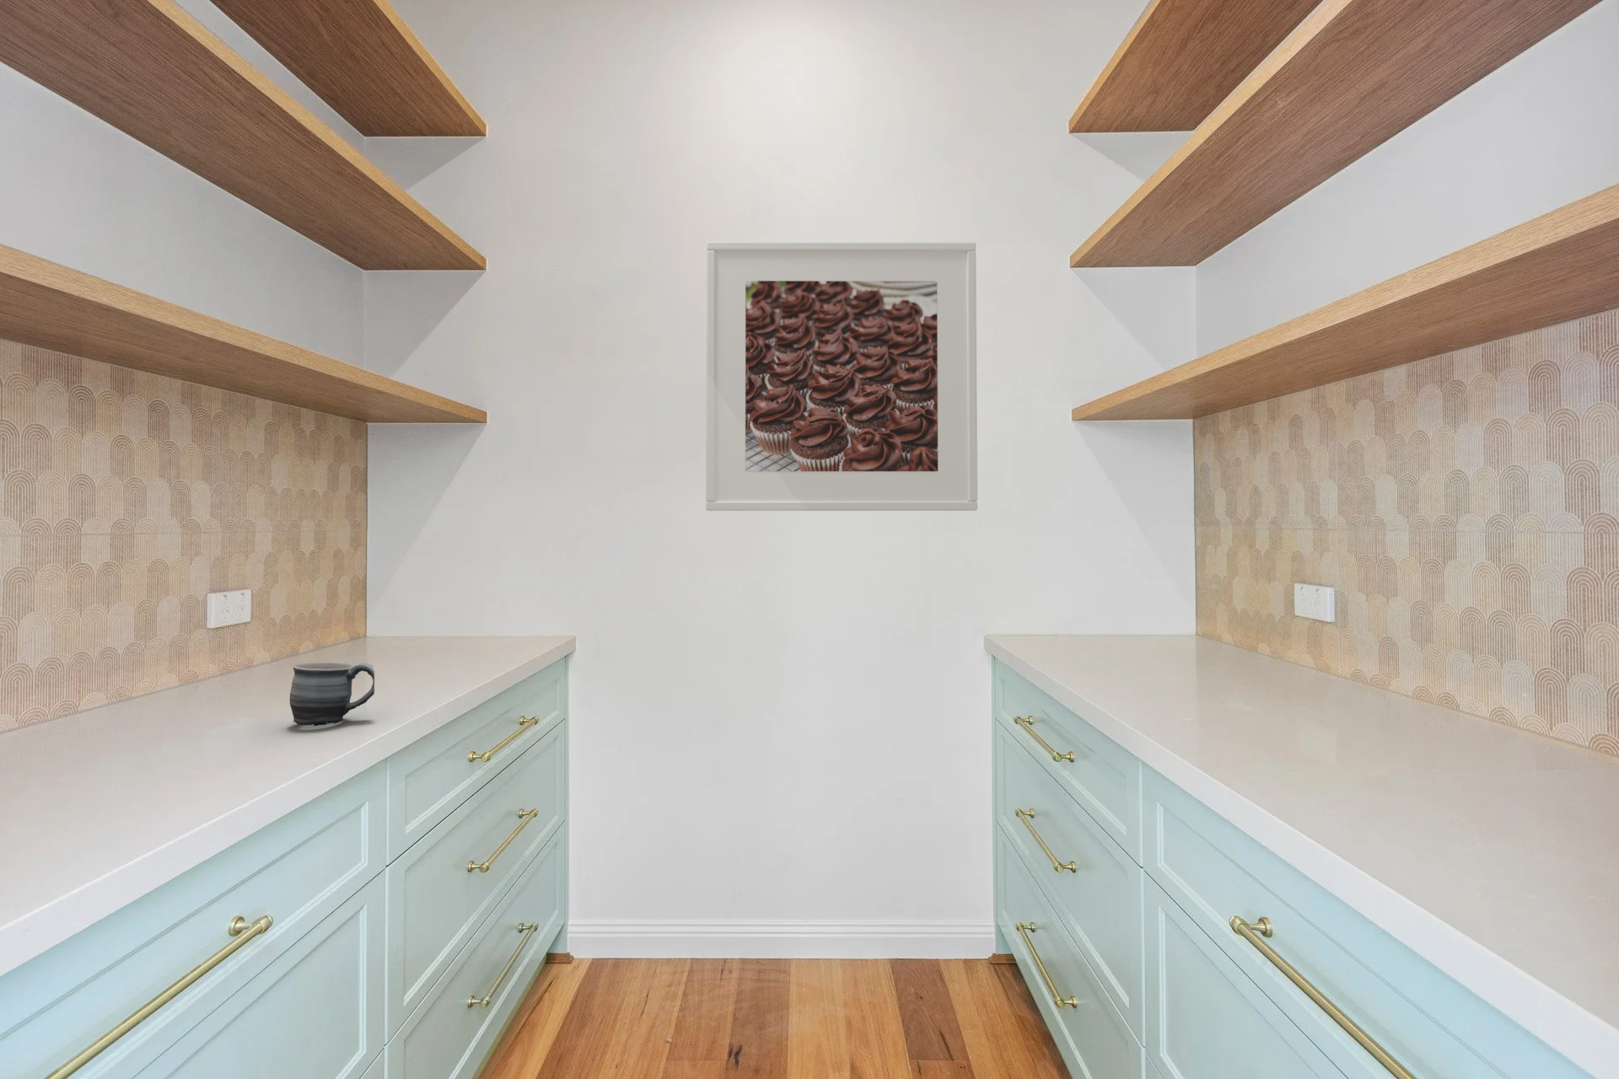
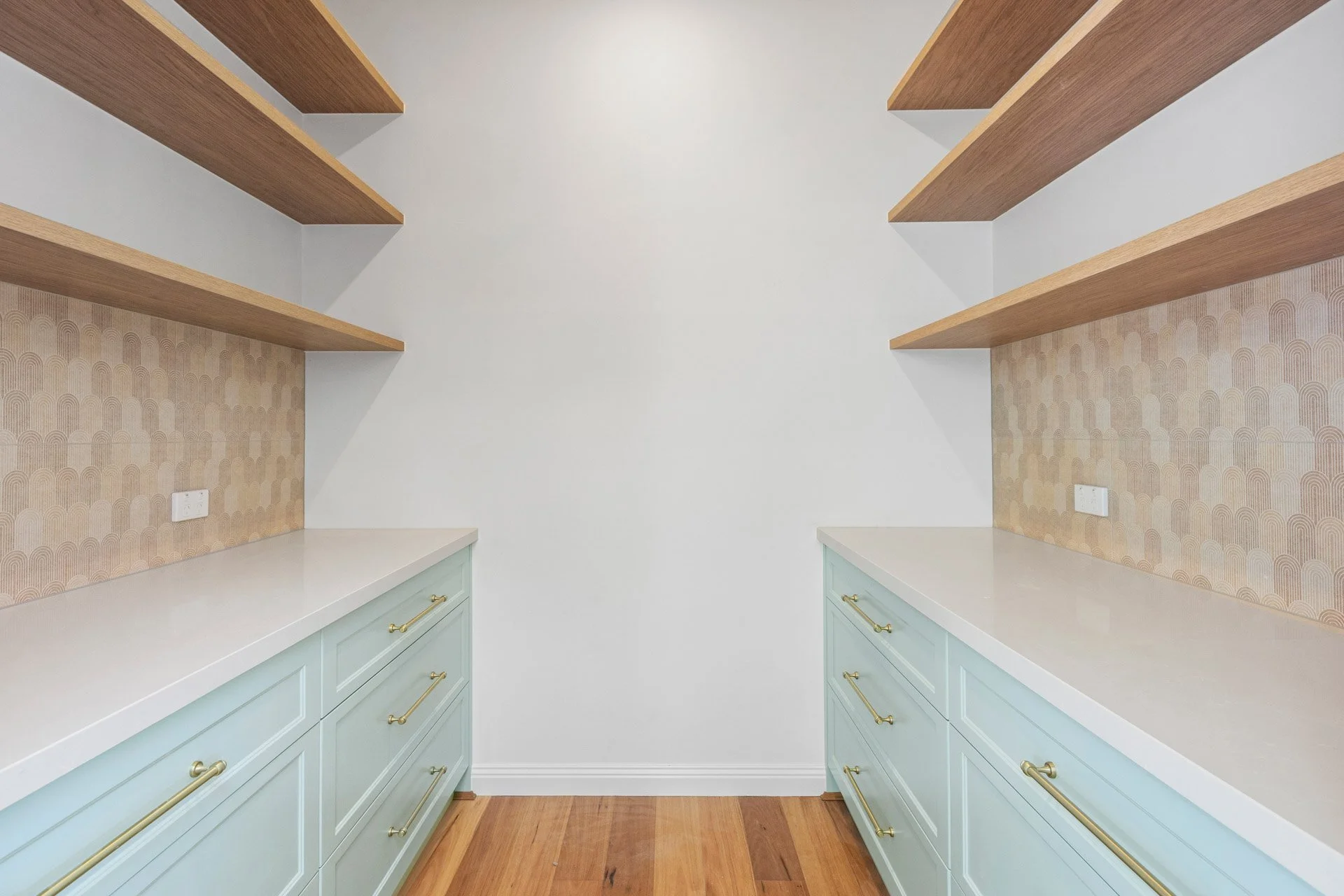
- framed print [705,241,978,512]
- mug [289,661,375,726]
